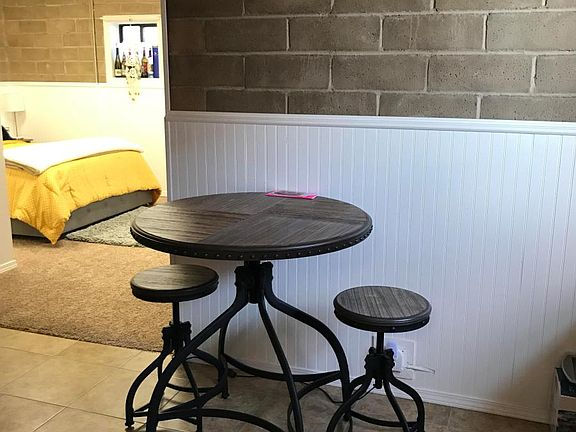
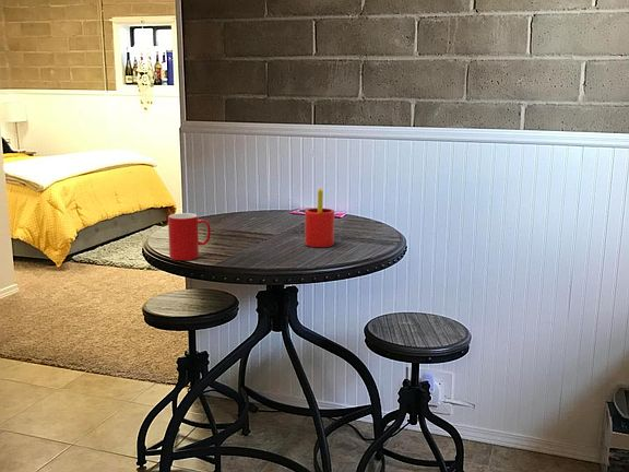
+ cup [167,212,212,261]
+ straw [304,188,335,248]
